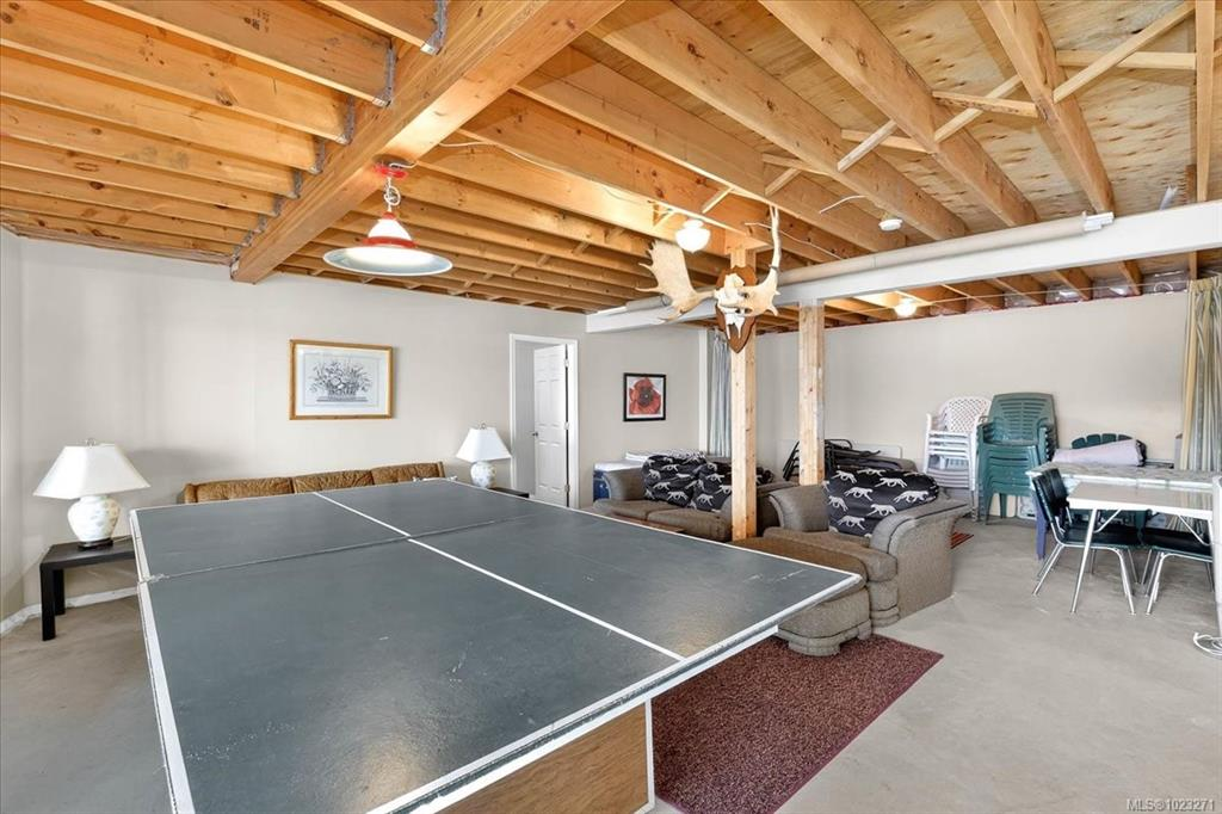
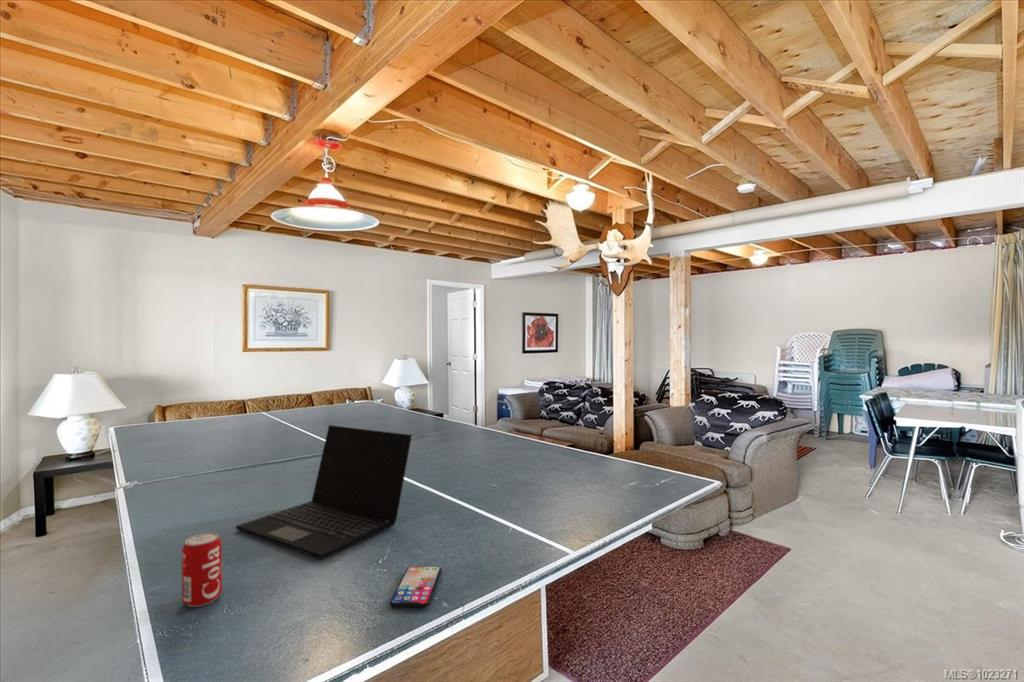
+ laptop [235,424,413,560]
+ smartphone [389,566,442,608]
+ beverage can [181,532,223,608]
